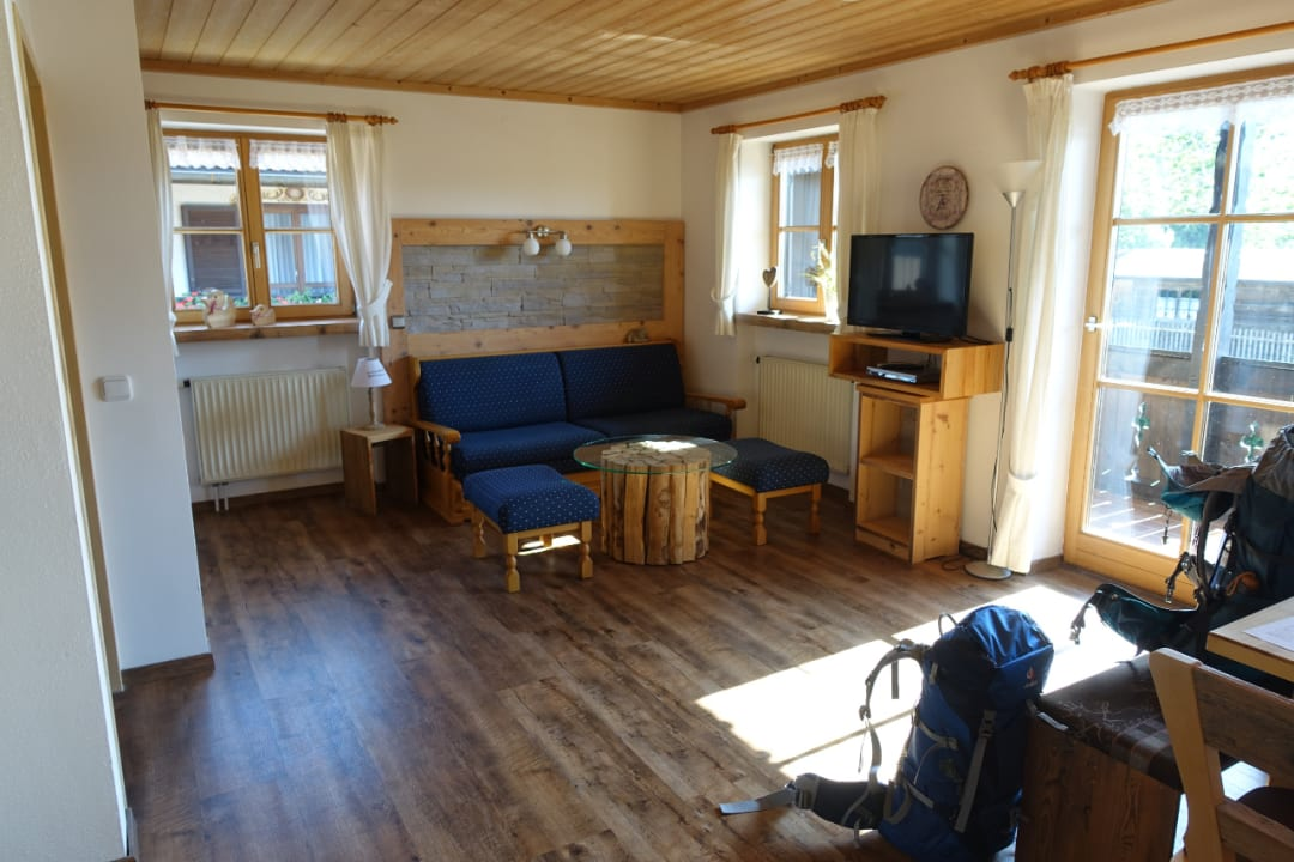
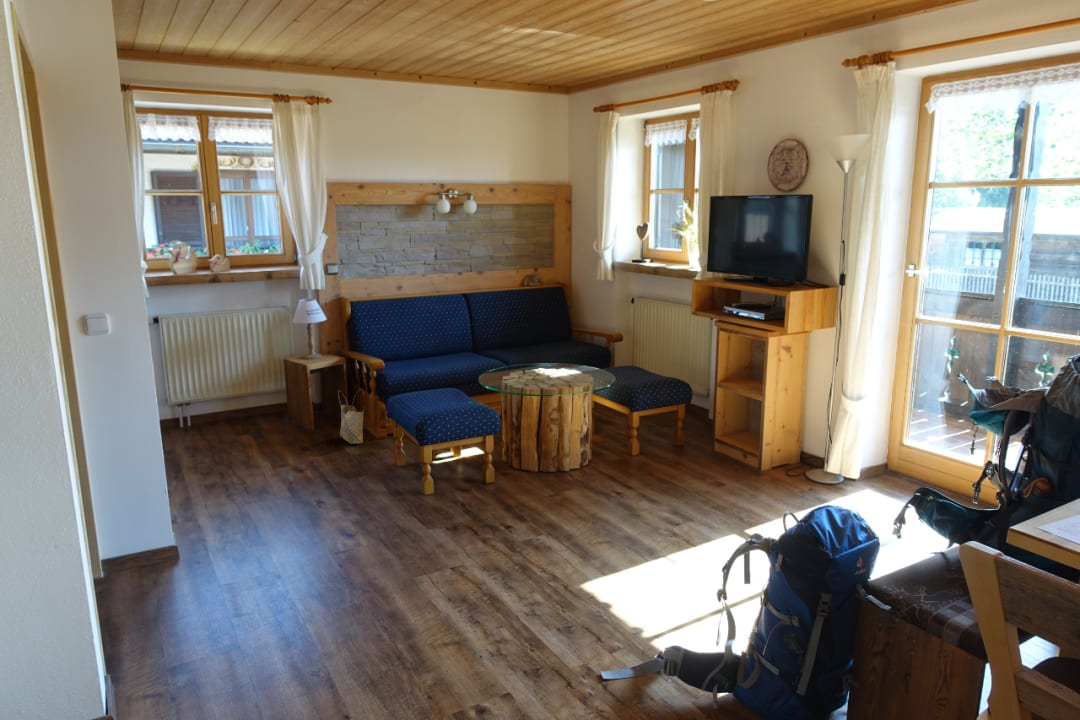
+ woven basket [337,388,365,445]
